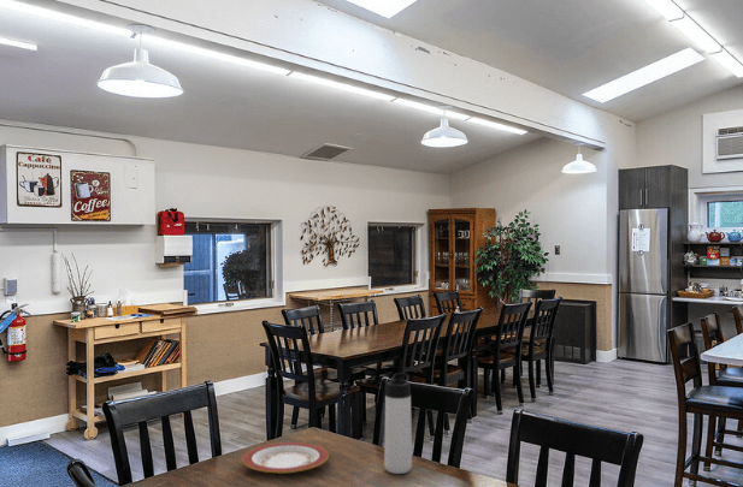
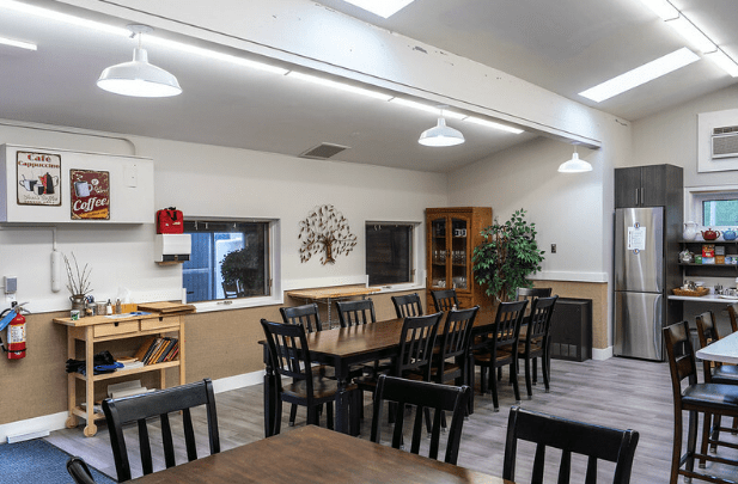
- thermos bottle [383,372,413,475]
- plate [241,441,330,475]
